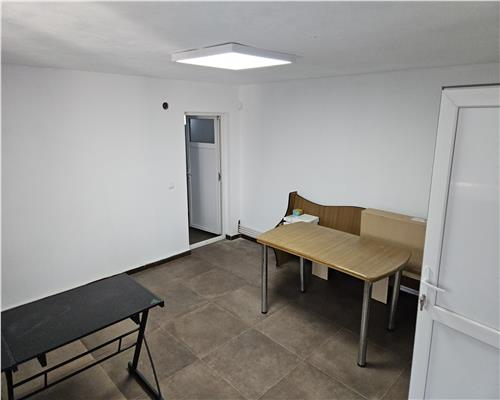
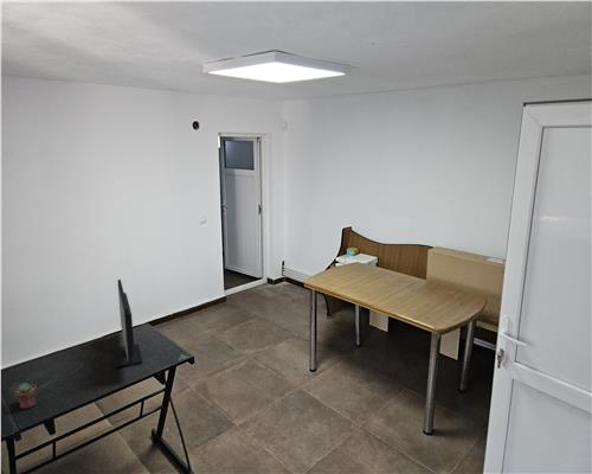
+ computer monitor [111,278,144,369]
+ potted succulent [13,382,38,410]
